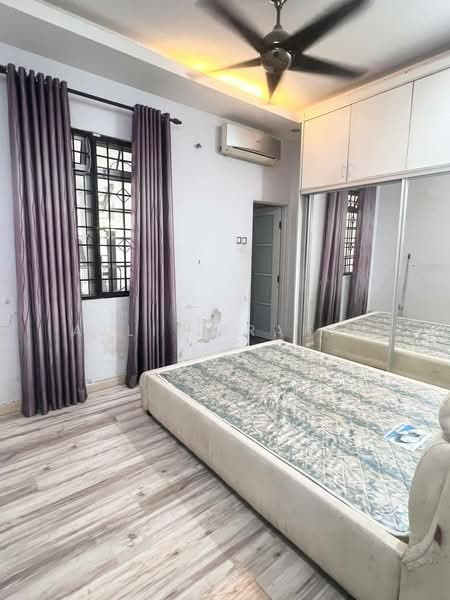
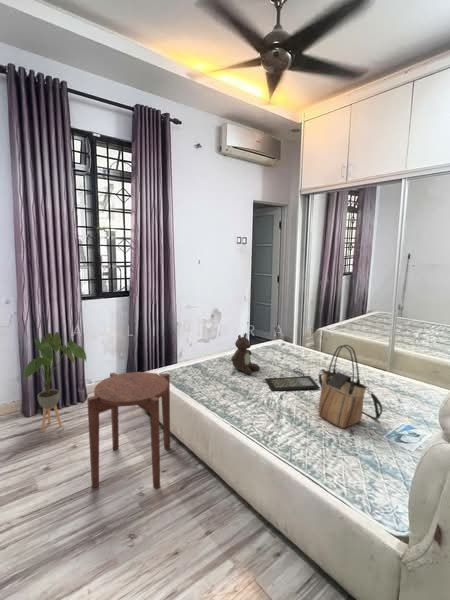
+ tote bag [317,344,384,429]
+ side table [86,371,171,489]
+ teddy bear [230,332,261,376]
+ clutch bag [262,367,321,392]
+ house plant [22,331,88,433]
